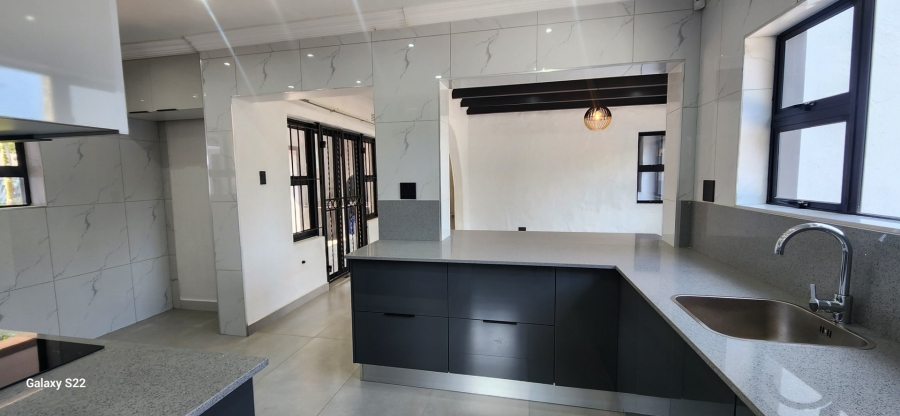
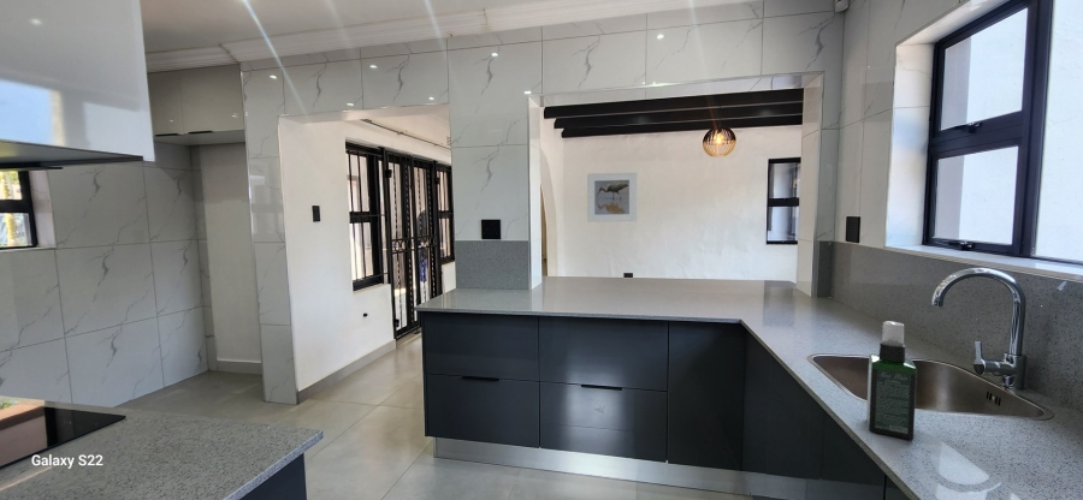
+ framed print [586,171,638,224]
+ spray bottle [865,321,918,441]
